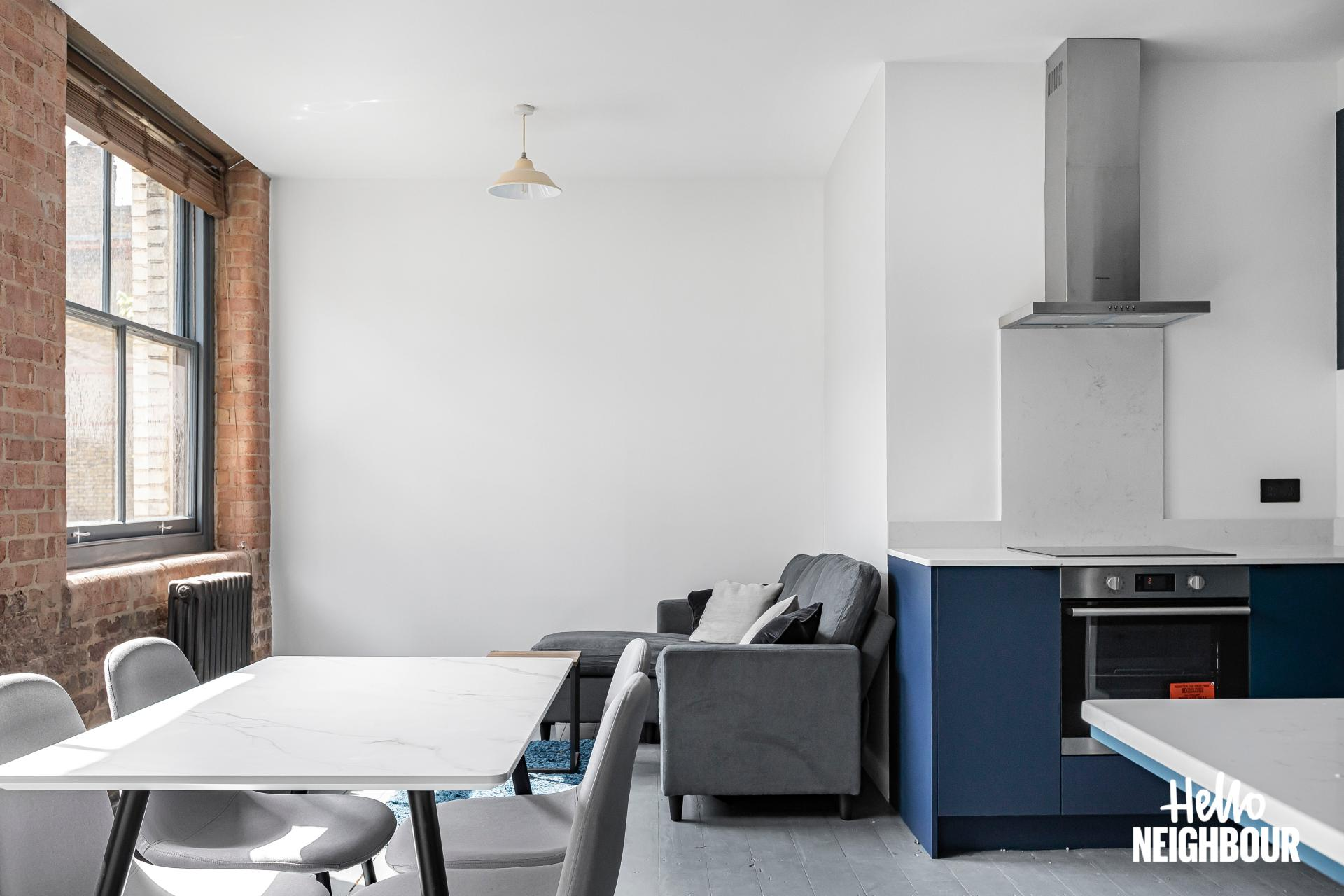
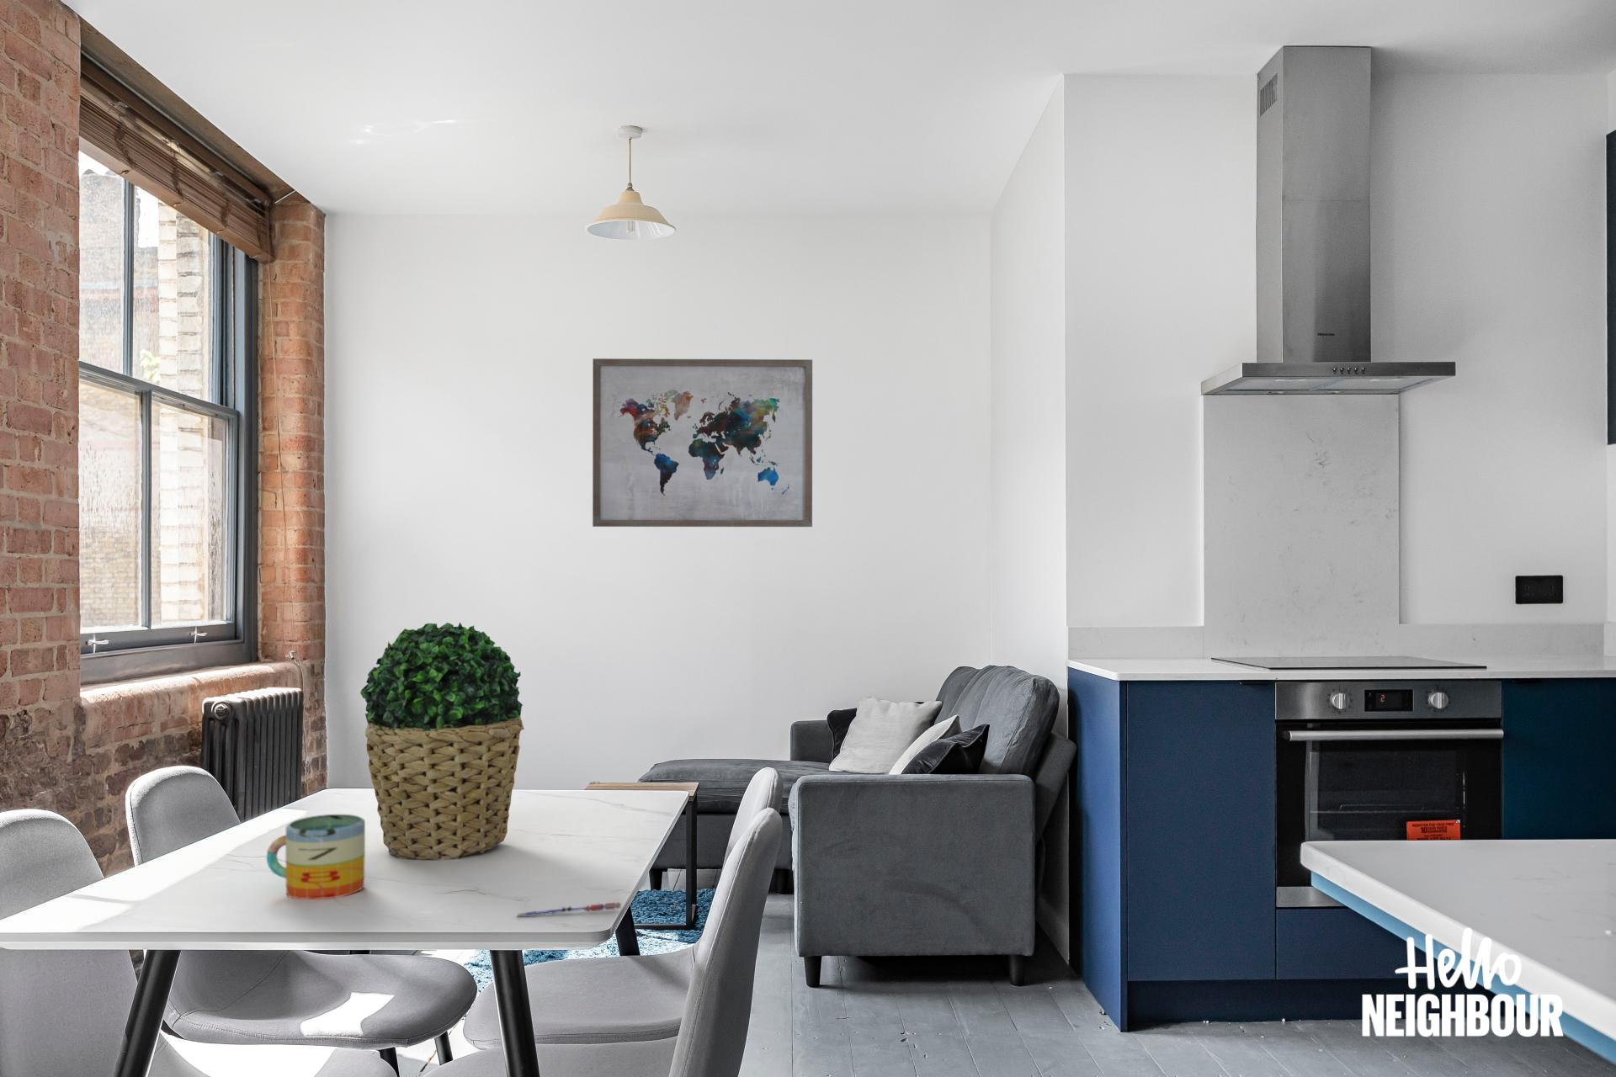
+ wall art [592,357,813,528]
+ potted plant [360,621,525,861]
+ mug [266,814,366,900]
+ pen [516,902,622,918]
